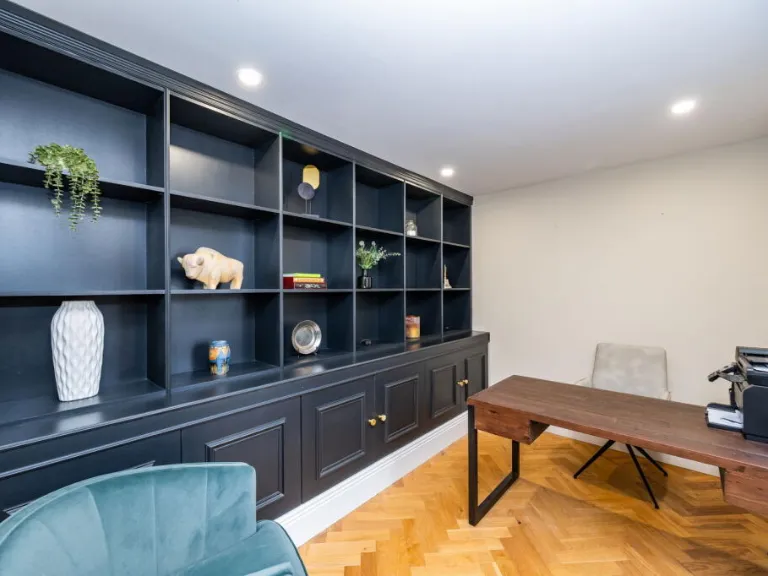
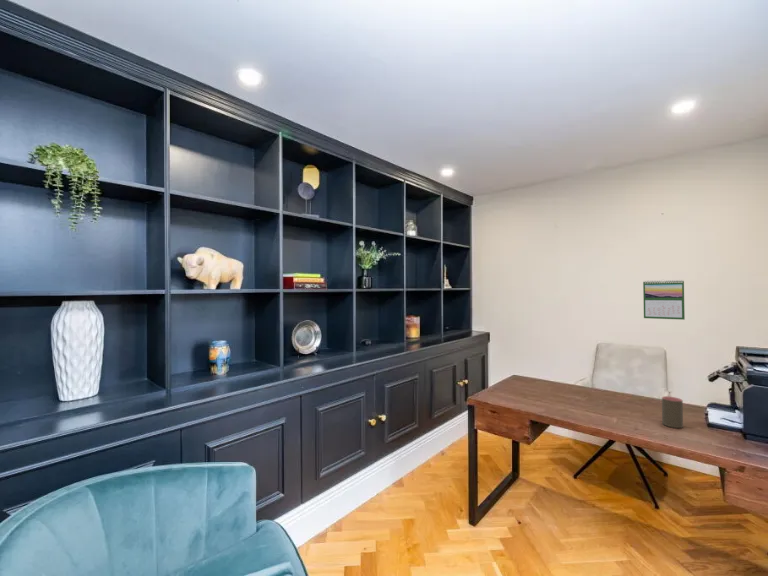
+ calendar [642,279,686,321]
+ cup [661,395,684,429]
